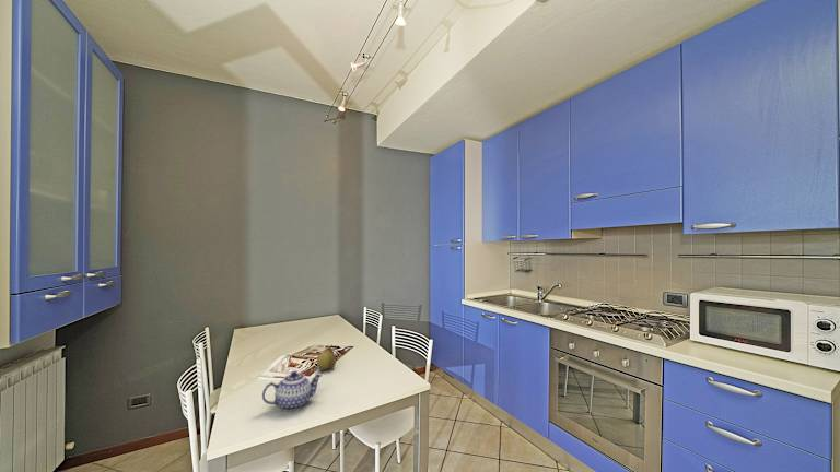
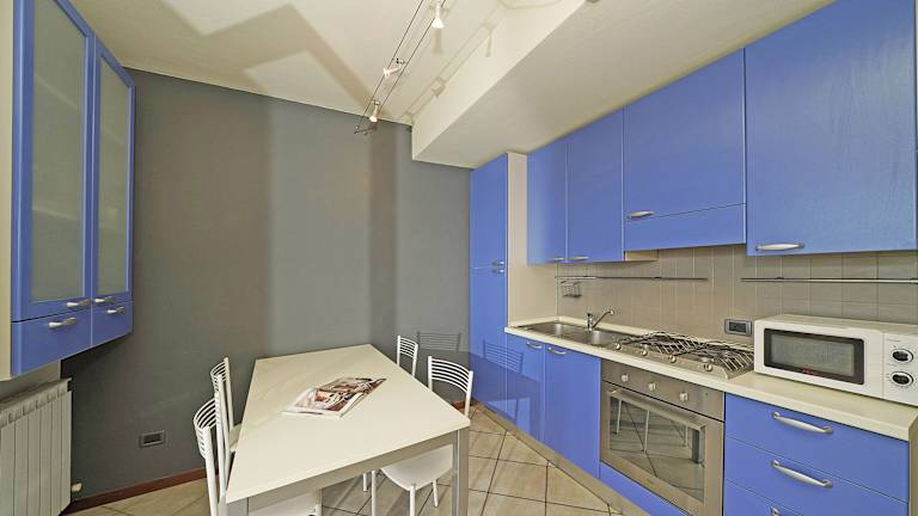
- teapot [261,370,324,412]
- fruit [316,344,337,371]
